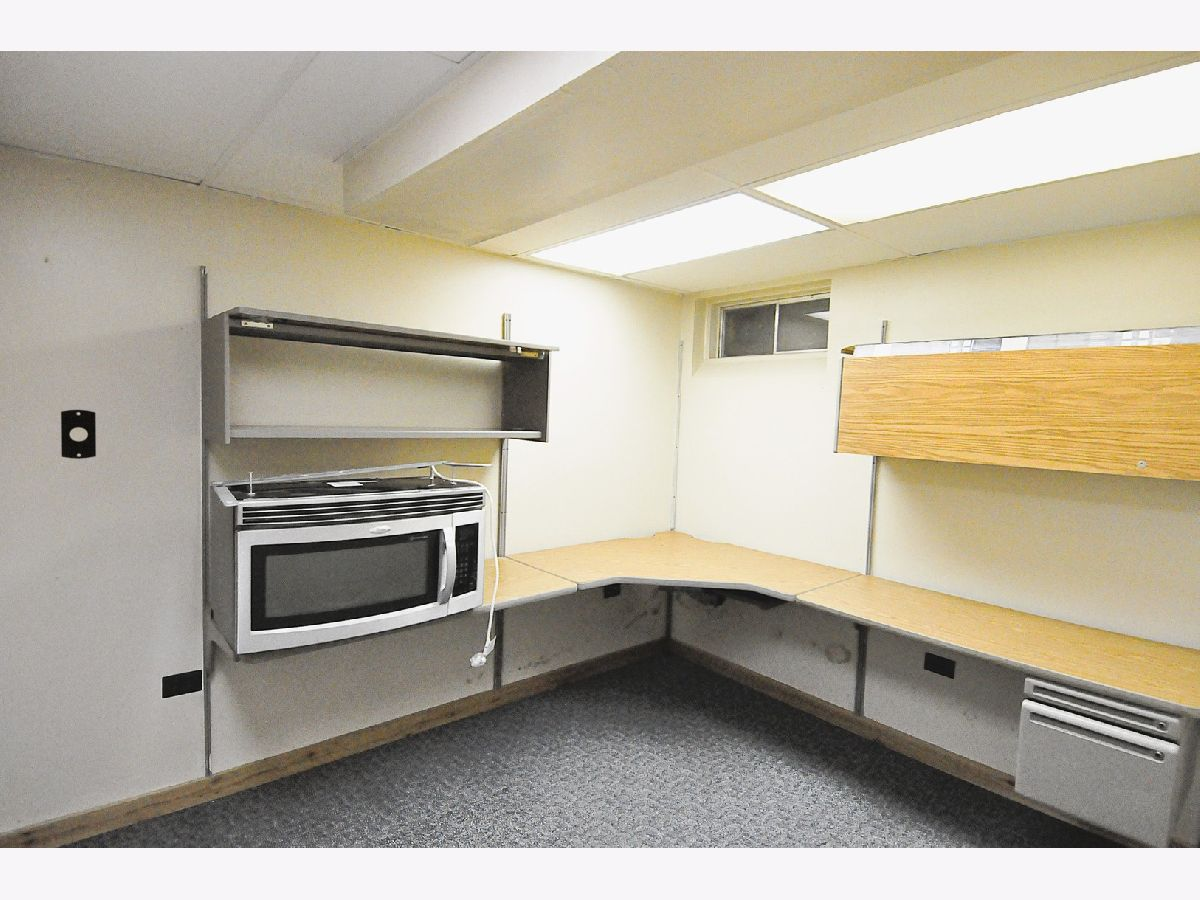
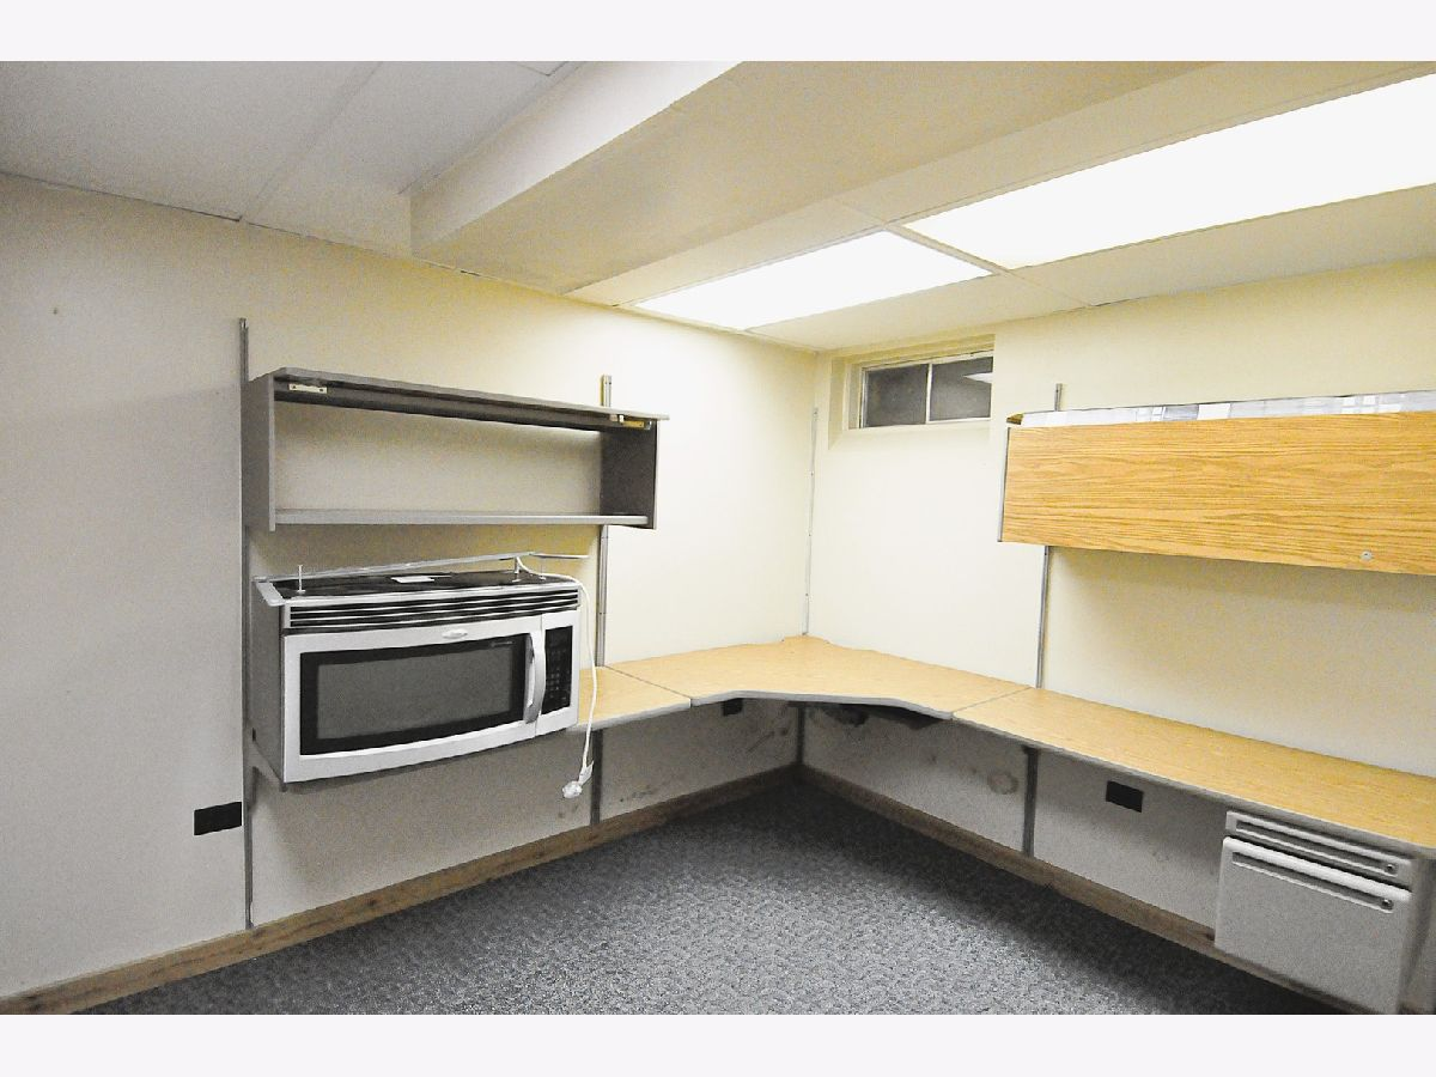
- light switch [60,409,97,460]
